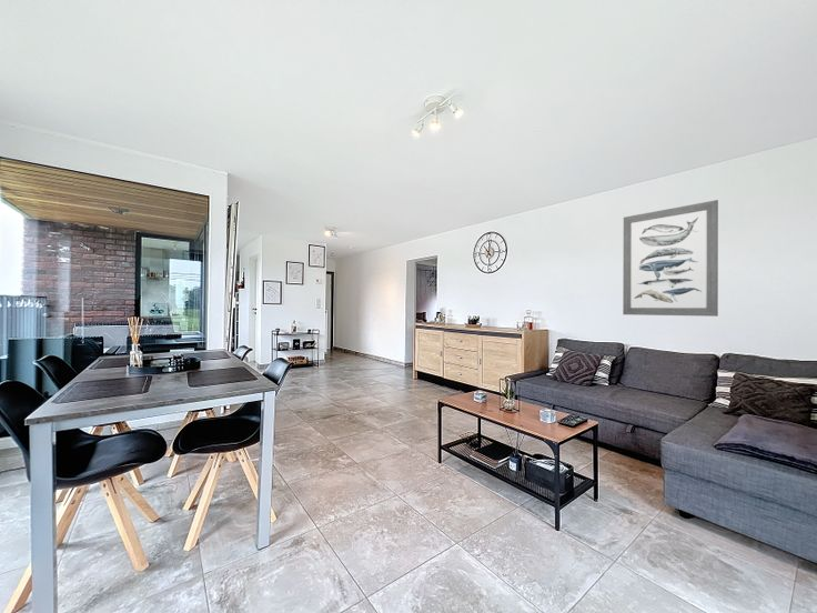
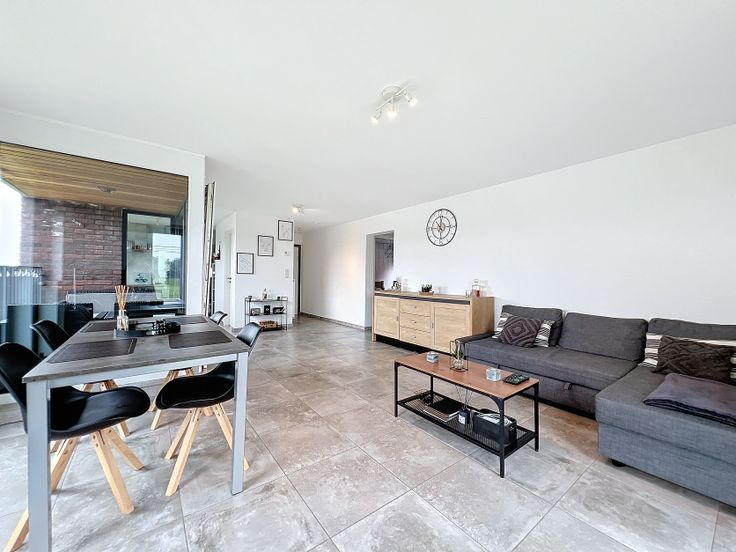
- wall art [622,199,719,318]
